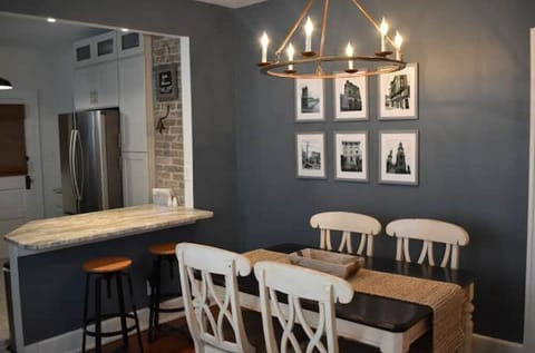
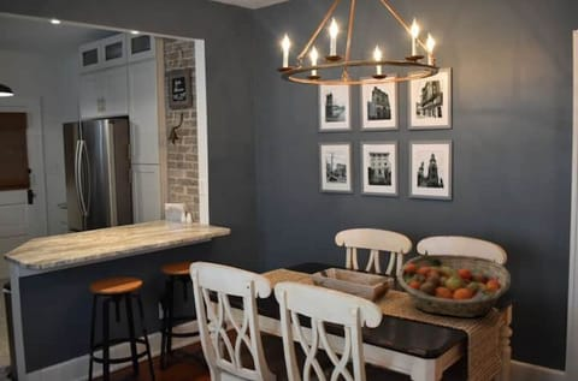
+ fruit basket [396,254,512,319]
